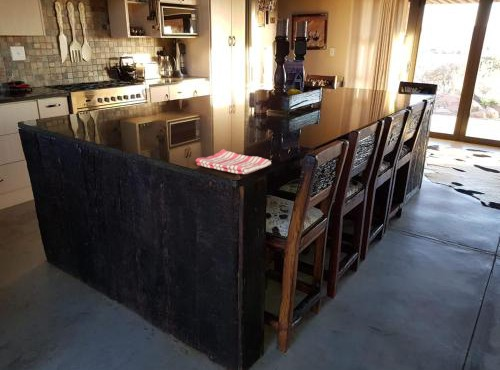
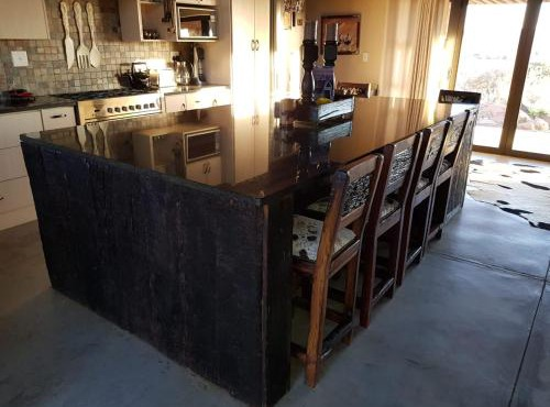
- dish towel [195,148,272,175]
